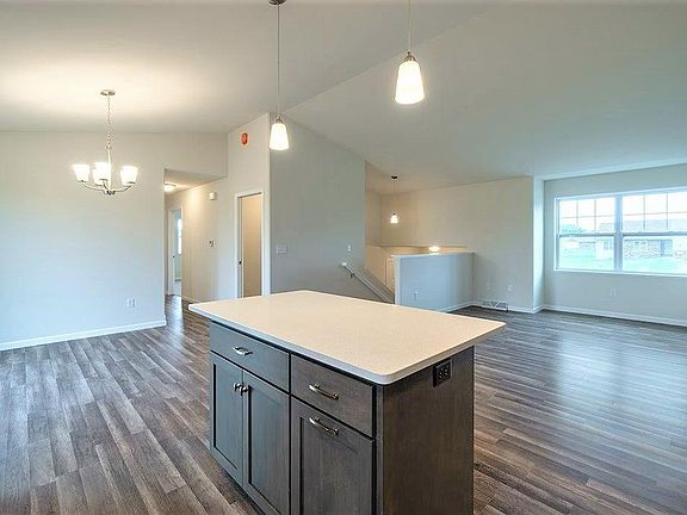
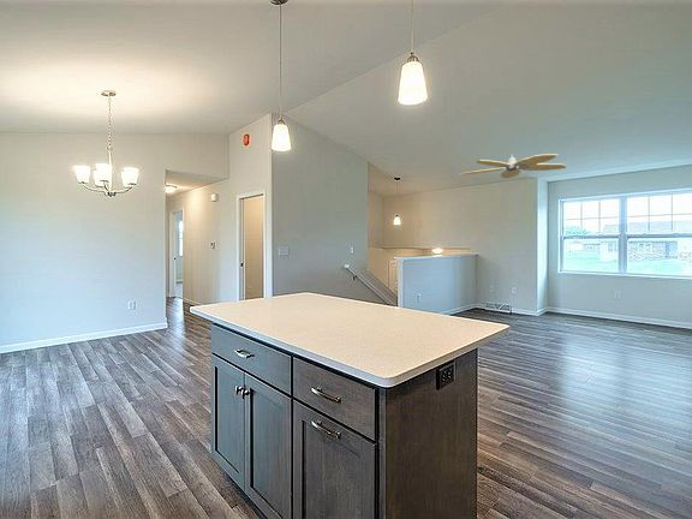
+ ceiling fan [460,153,567,179]
